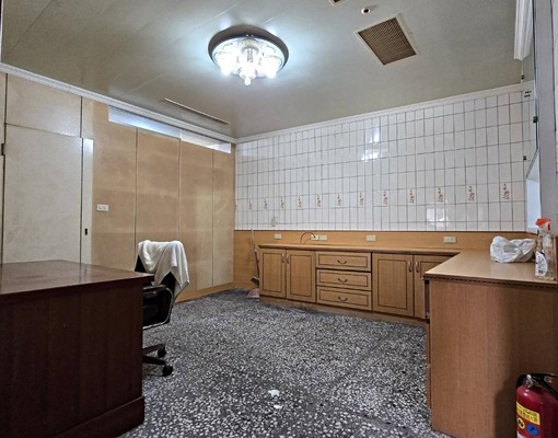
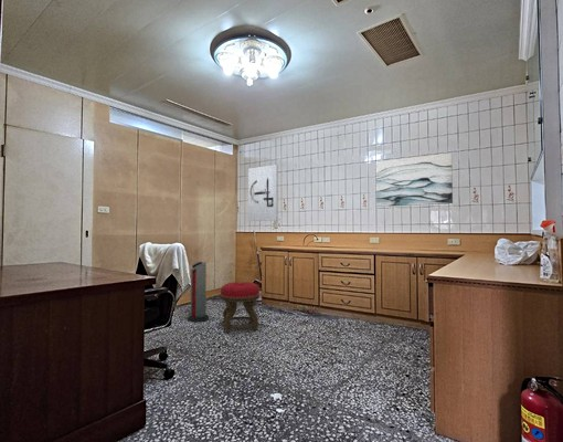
+ air purifier [187,261,210,323]
+ stool [220,281,261,334]
+ wall art [375,151,454,208]
+ wall art [247,164,279,222]
